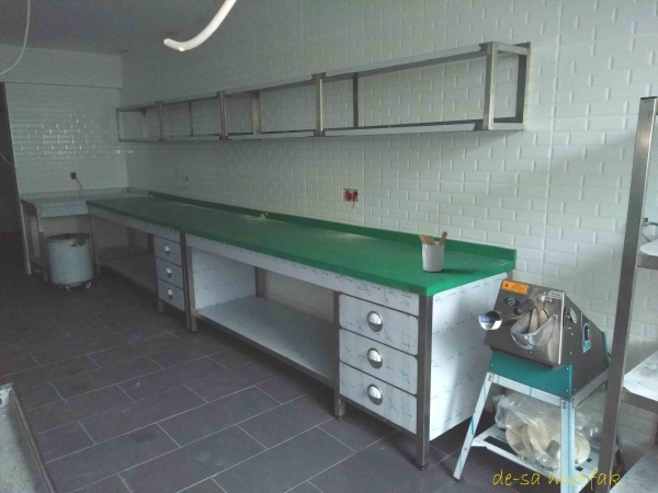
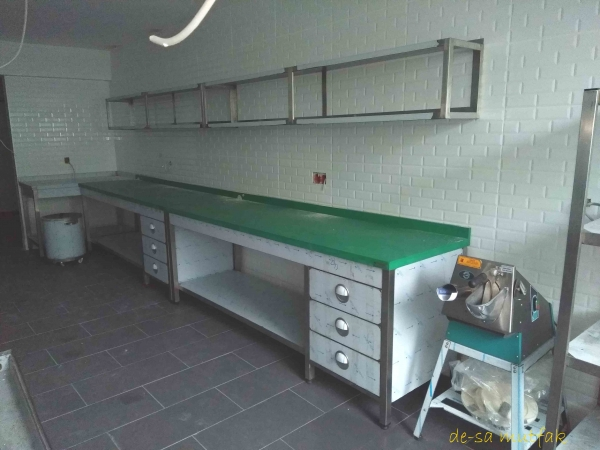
- utensil holder [417,230,449,273]
